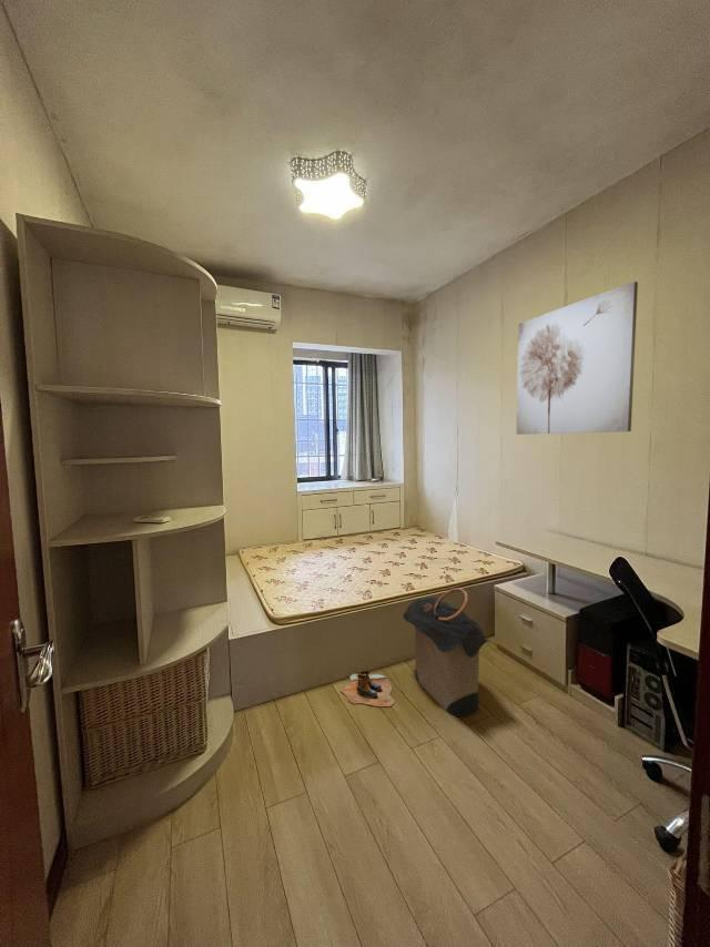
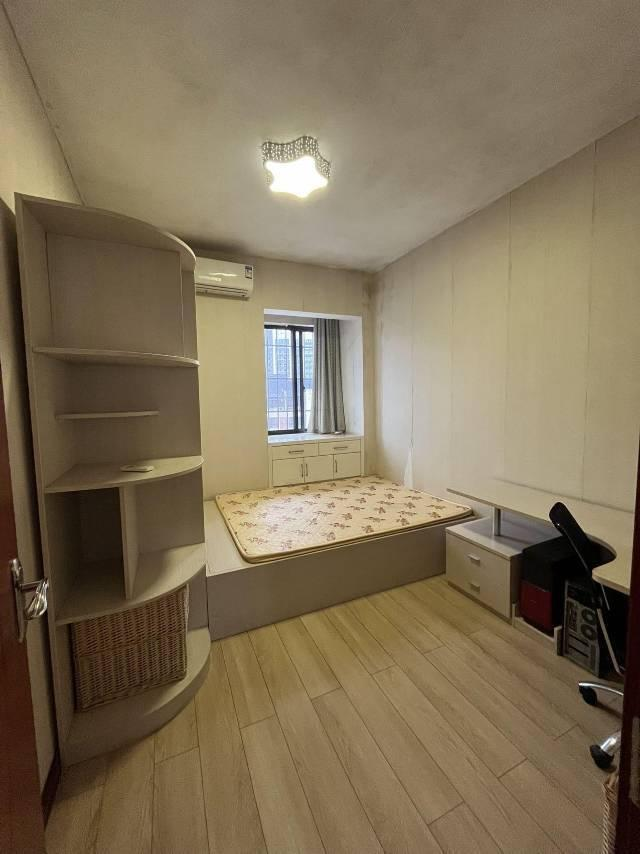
- boots [339,670,396,707]
- wall art [516,281,639,436]
- laundry hamper [402,588,491,719]
